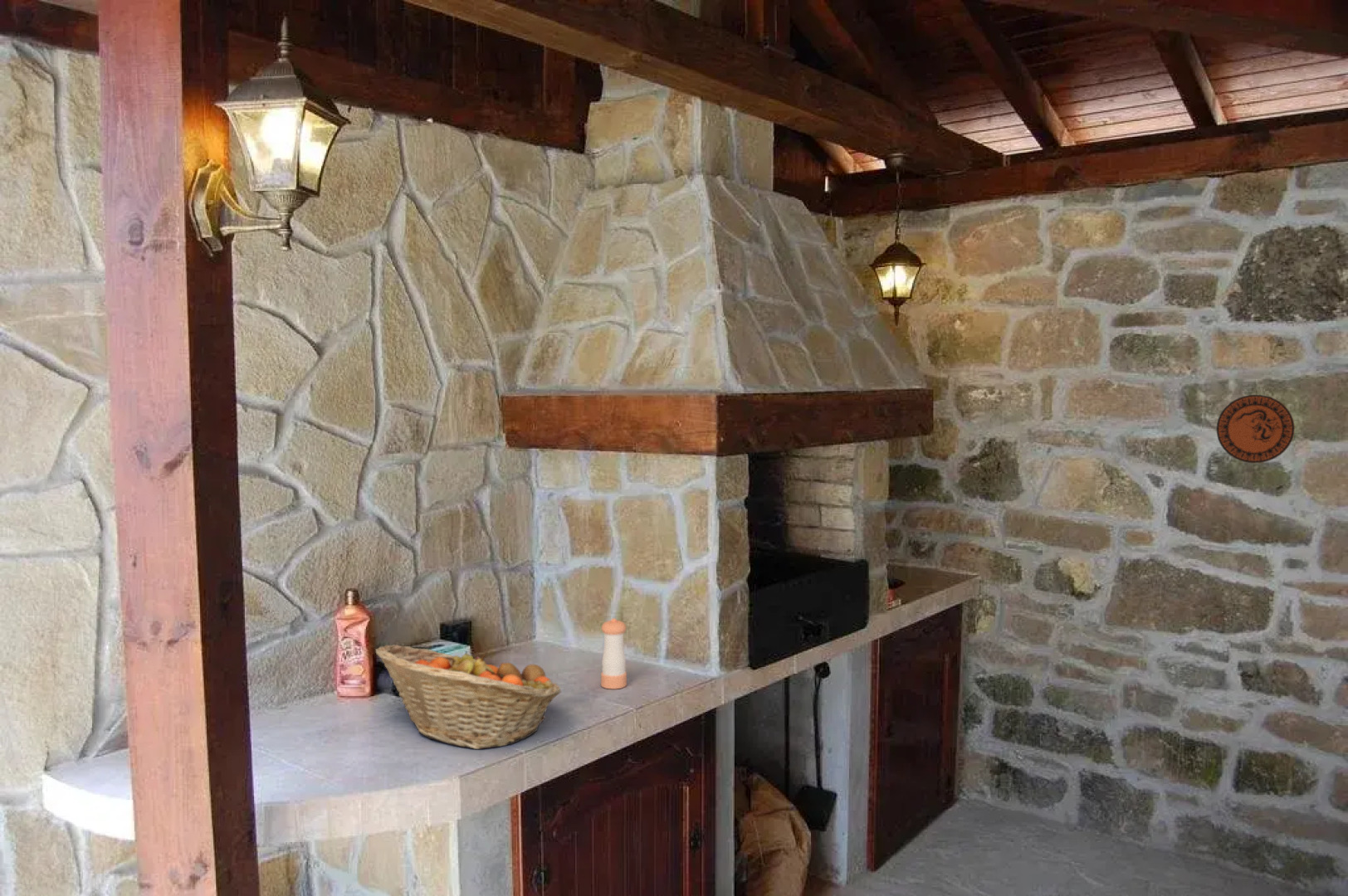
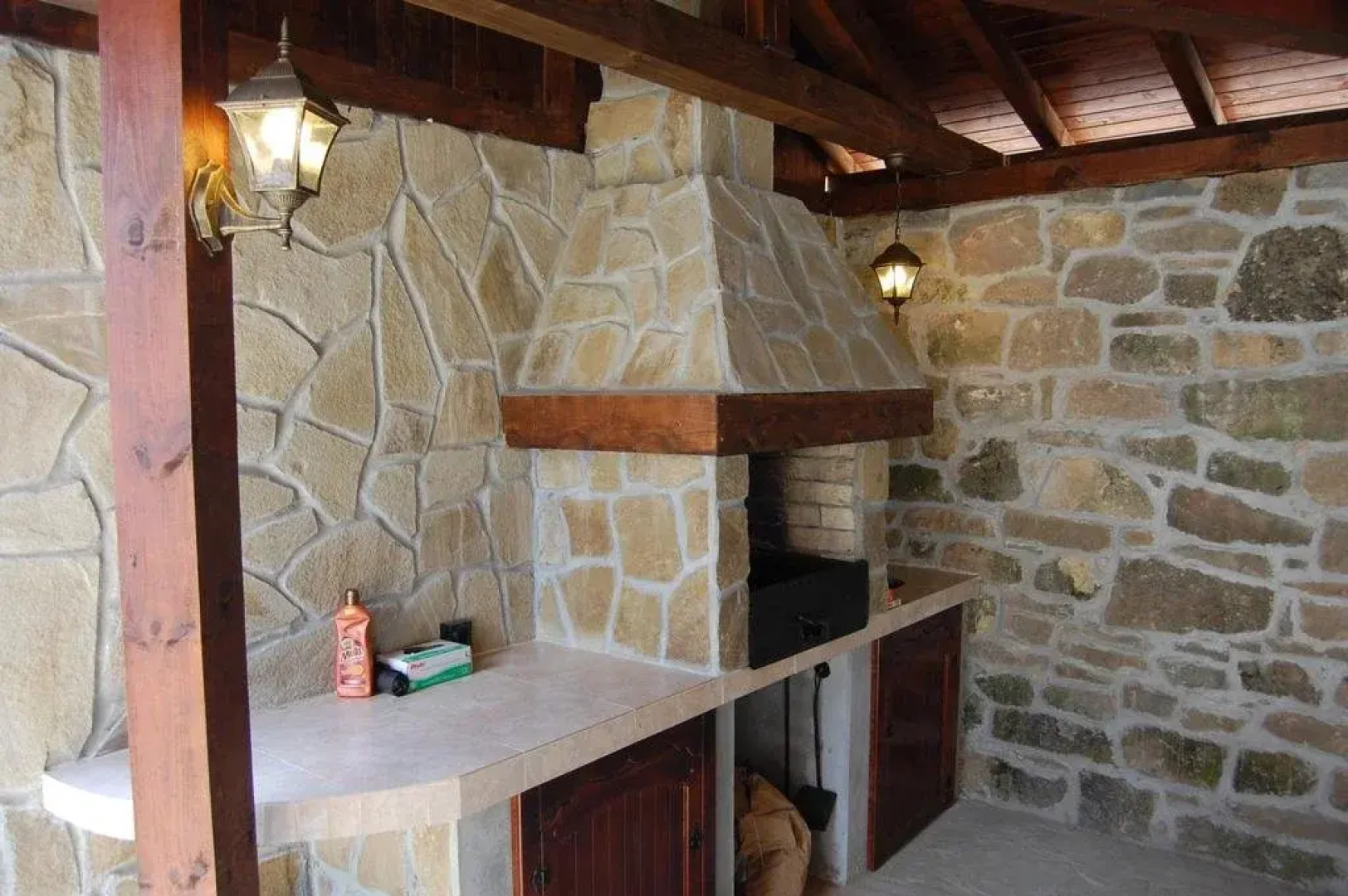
- pepper shaker [600,617,628,689]
- fruit basket [375,645,562,750]
- decorative plate [1215,394,1296,464]
